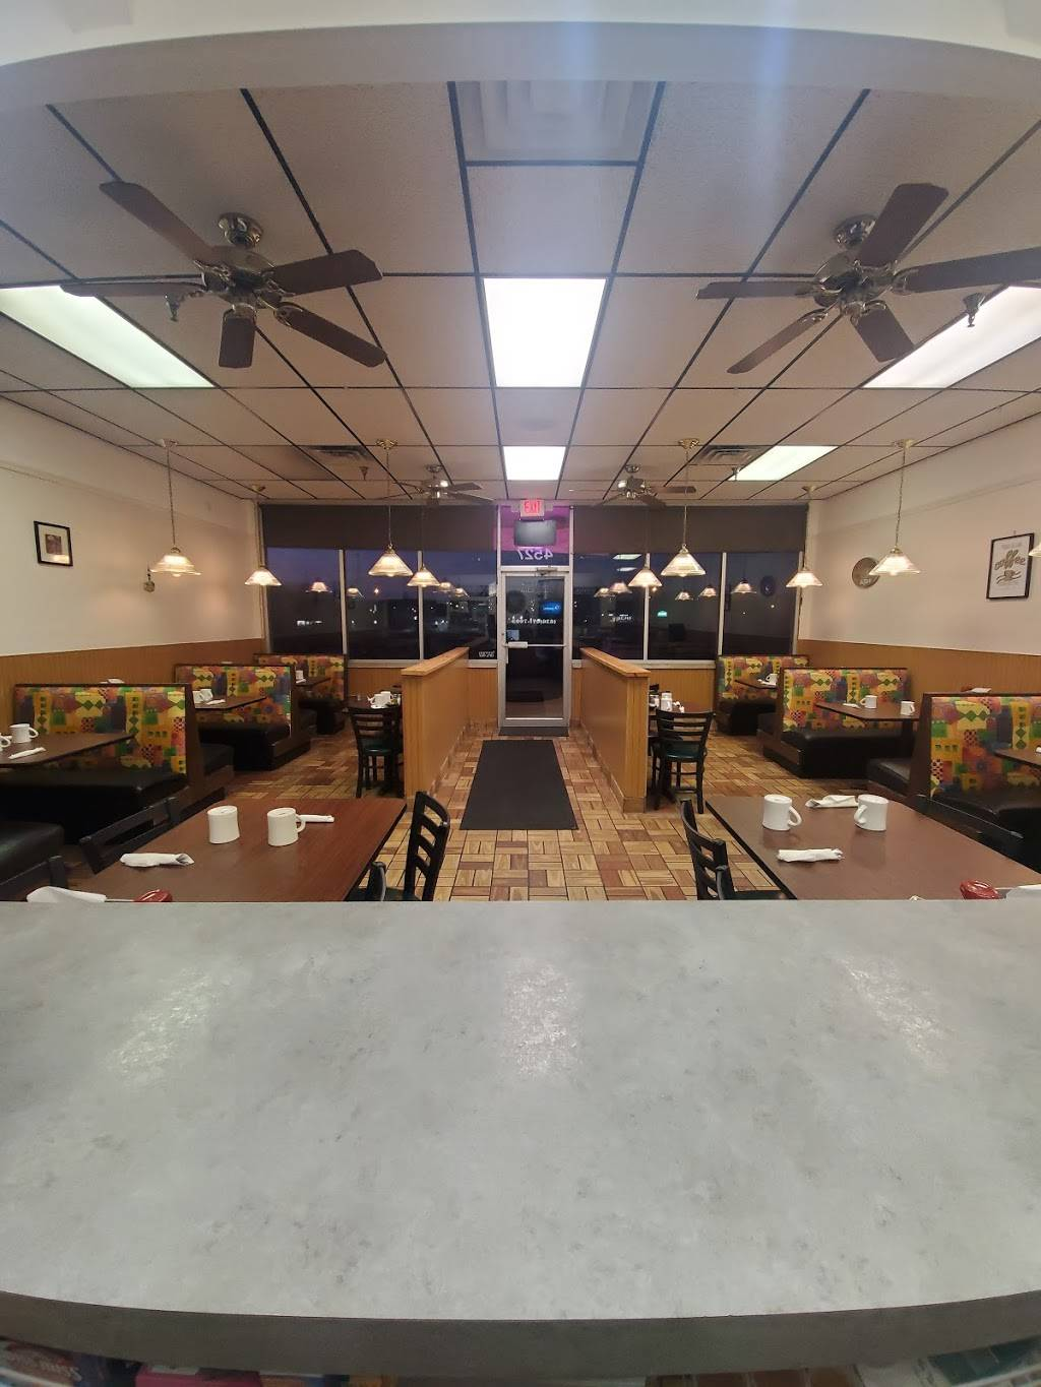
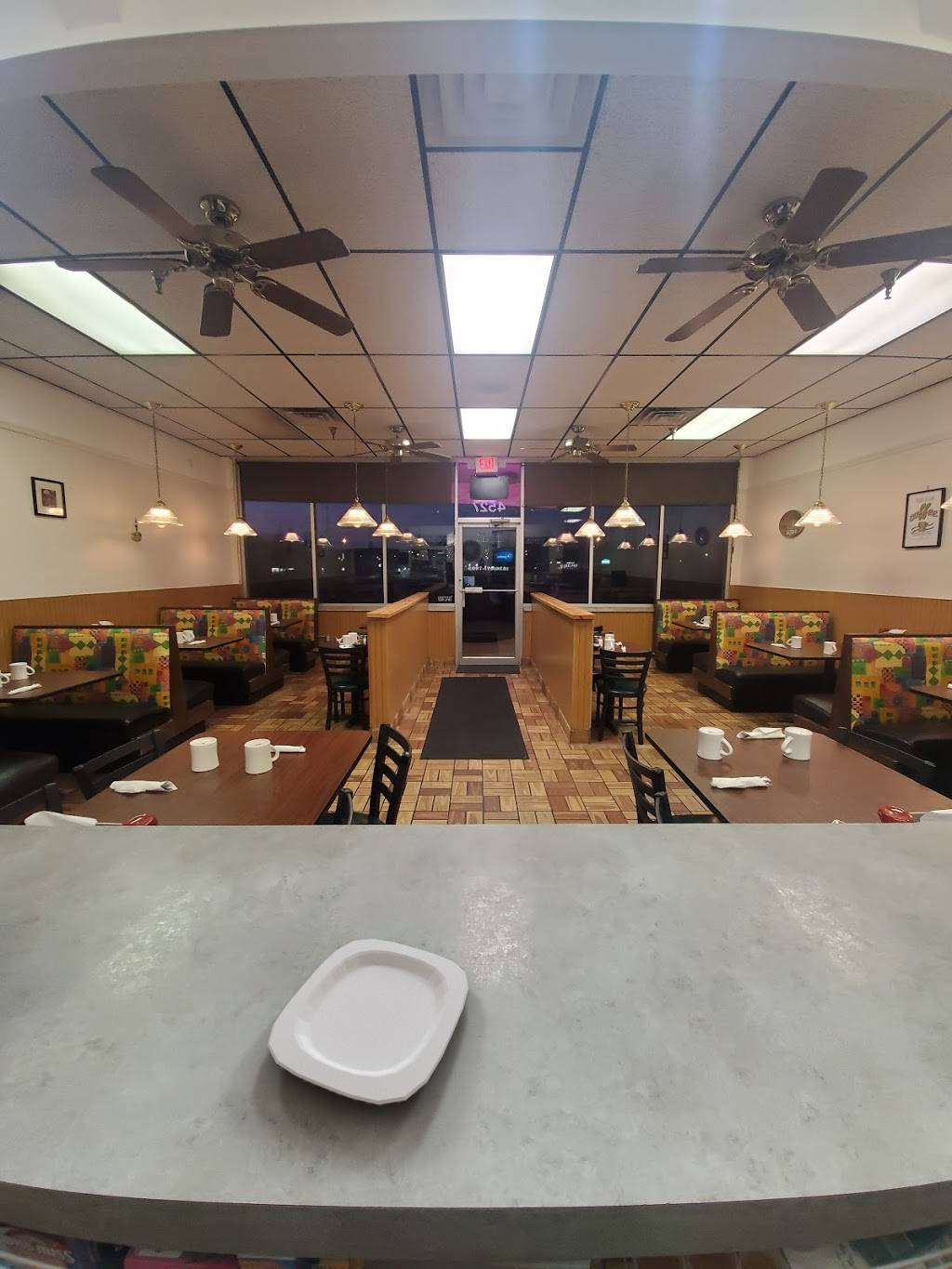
+ plate [267,938,469,1107]
